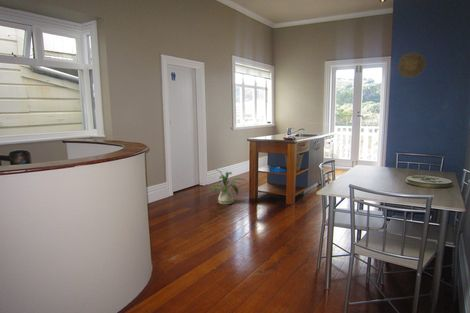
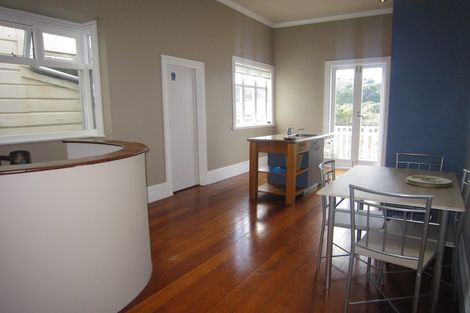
- house plant [208,168,246,205]
- decorative plate [397,52,426,78]
